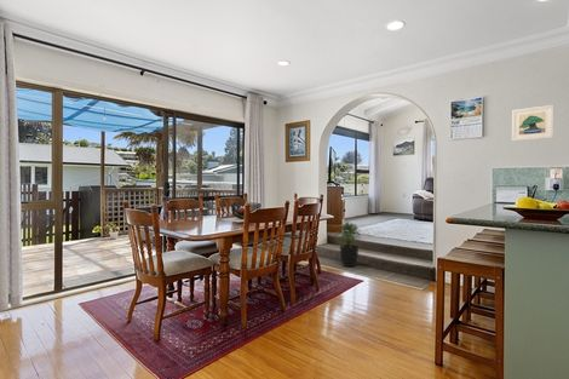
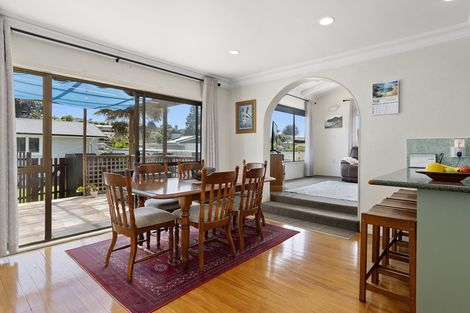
- potted plant [334,220,363,268]
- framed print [511,104,554,143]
